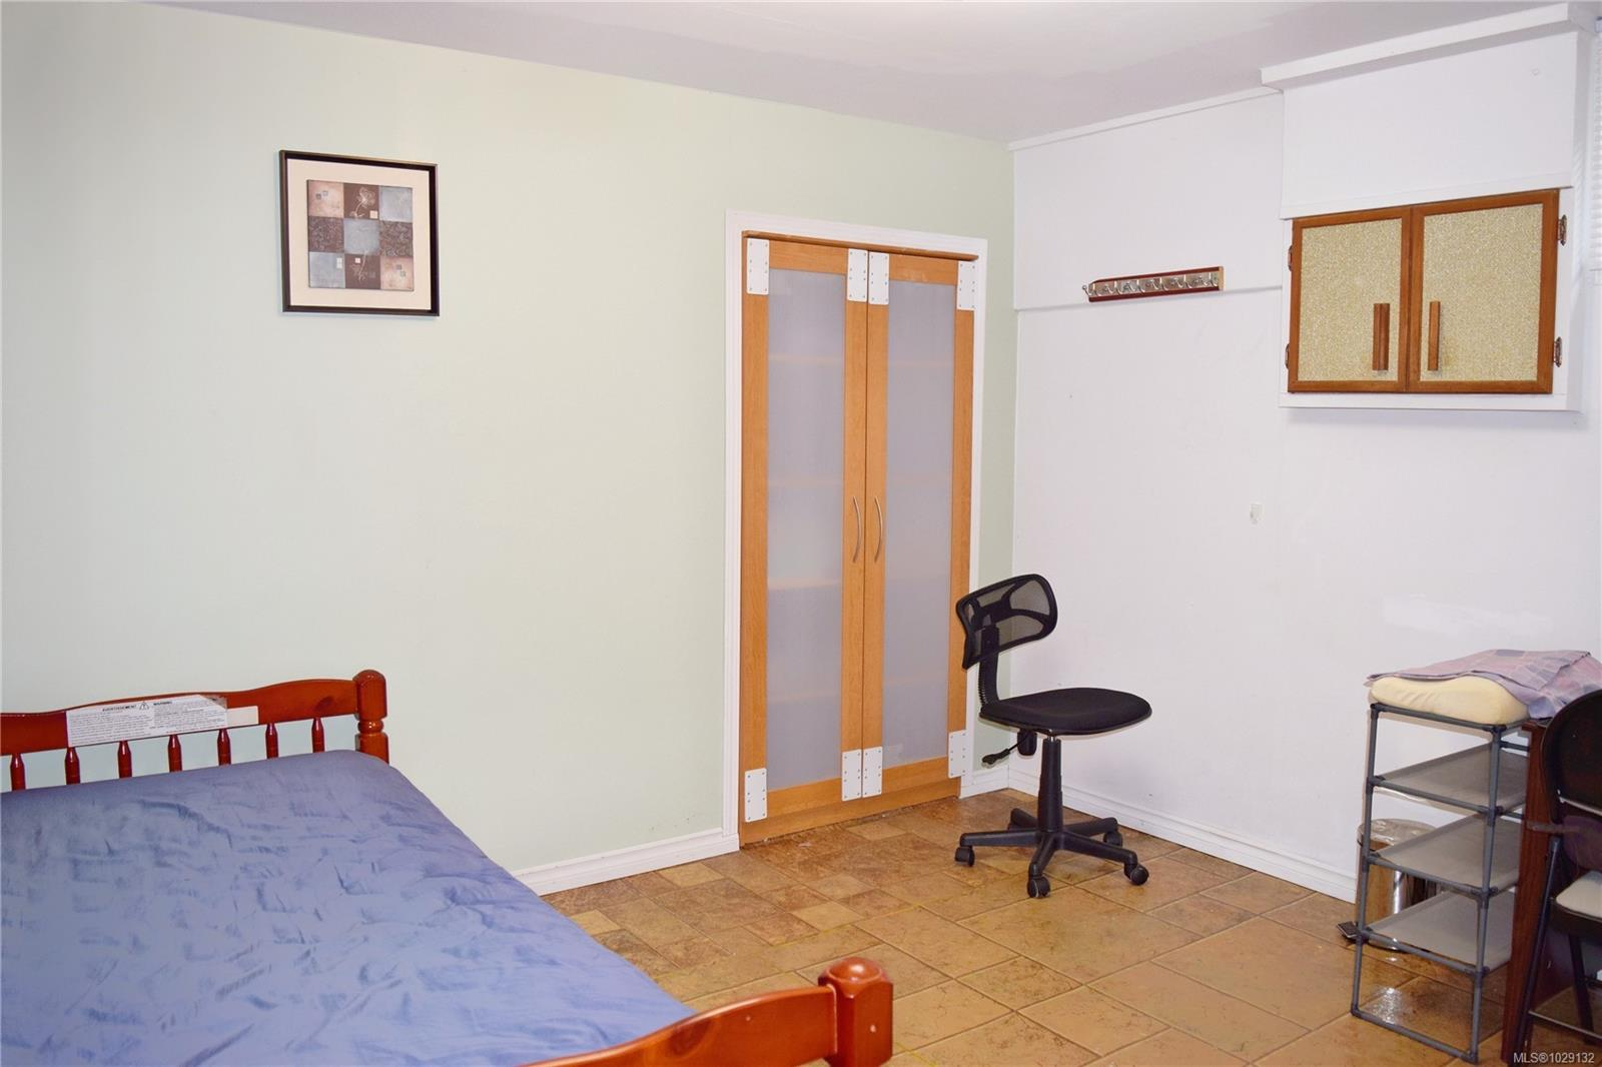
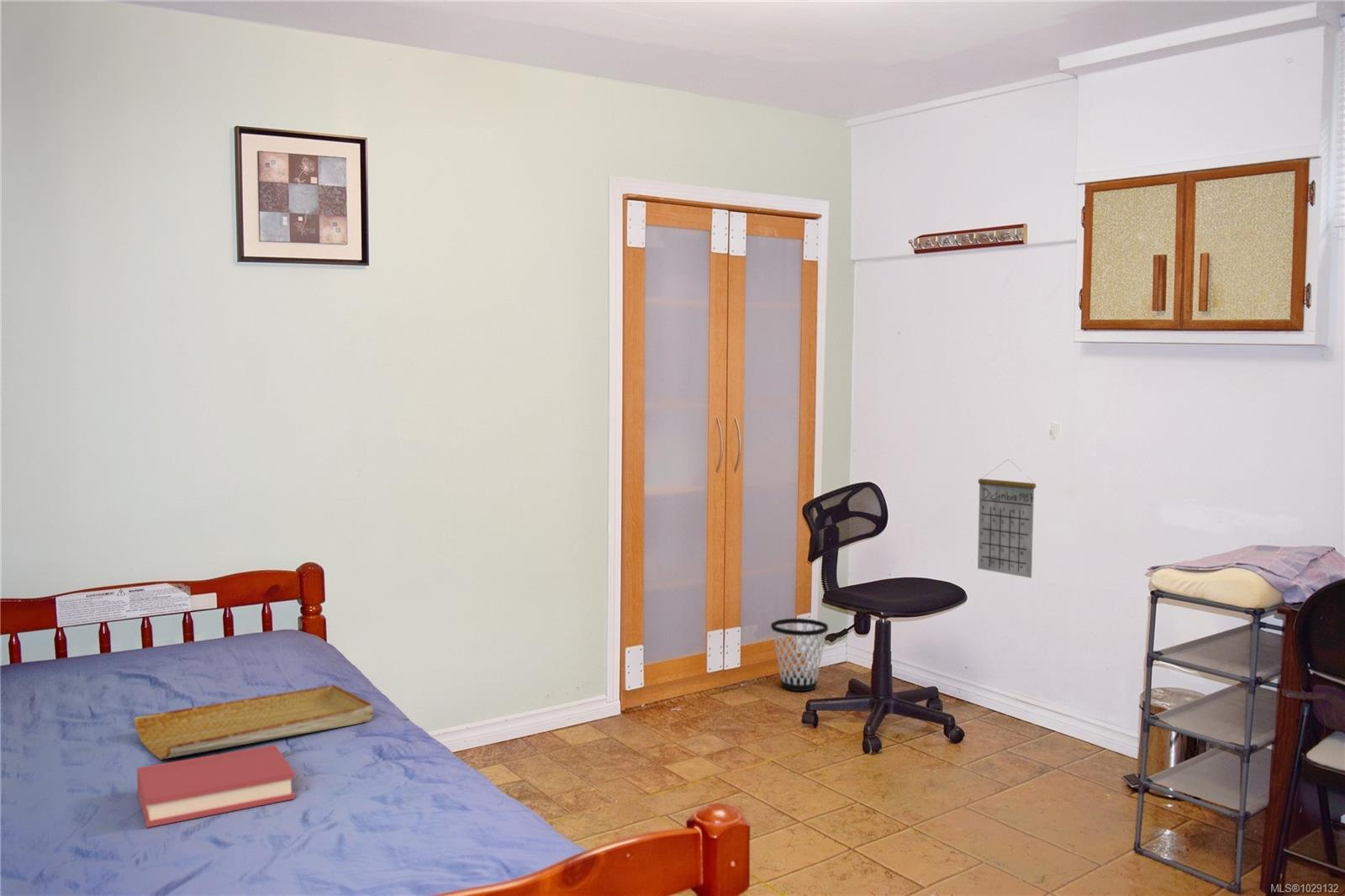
+ tray [133,684,374,761]
+ wastebasket [770,618,829,692]
+ hardback book [136,744,296,829]
+ calendar [977,458,1036,579]
